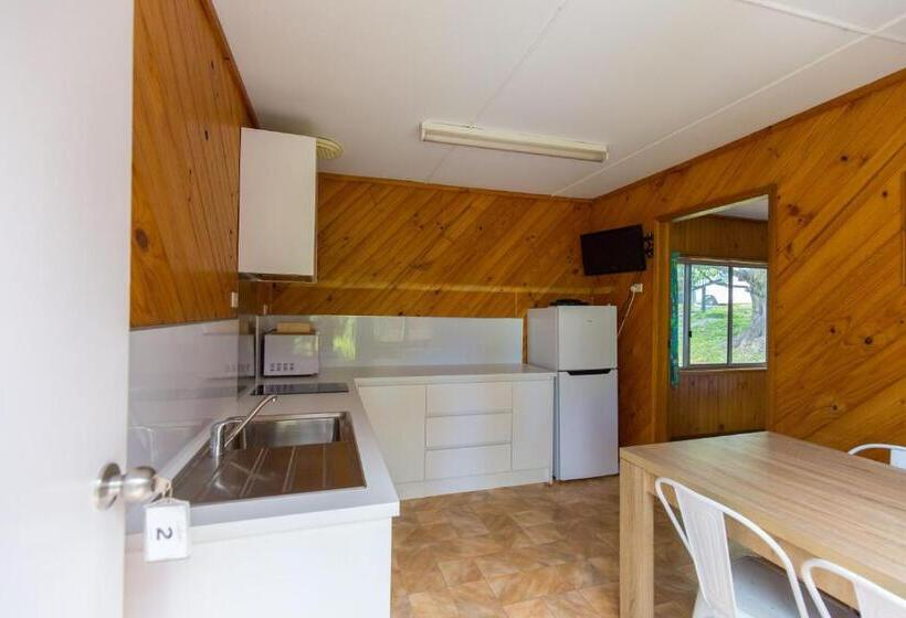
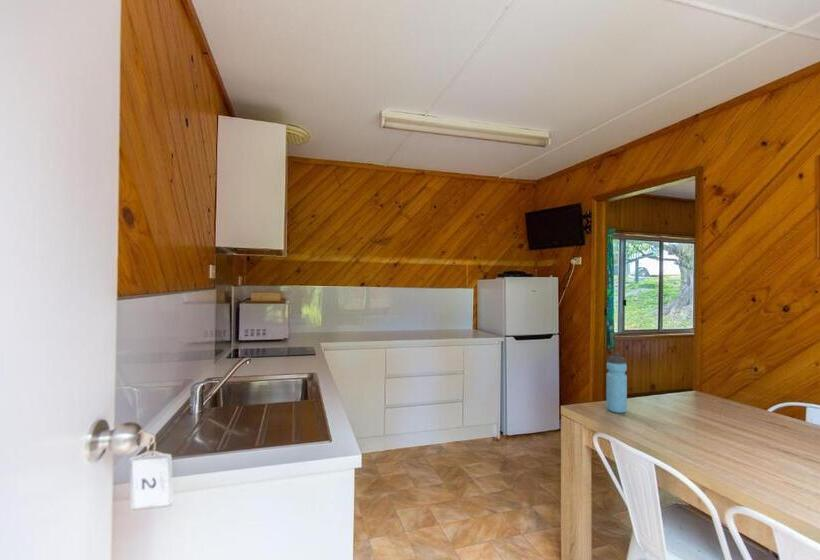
+ water bottle [605,352,628,414]
